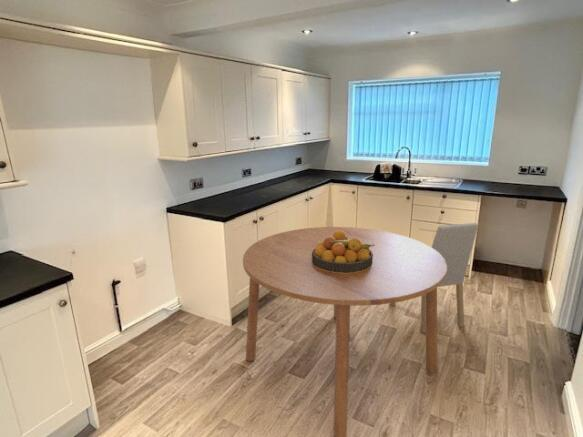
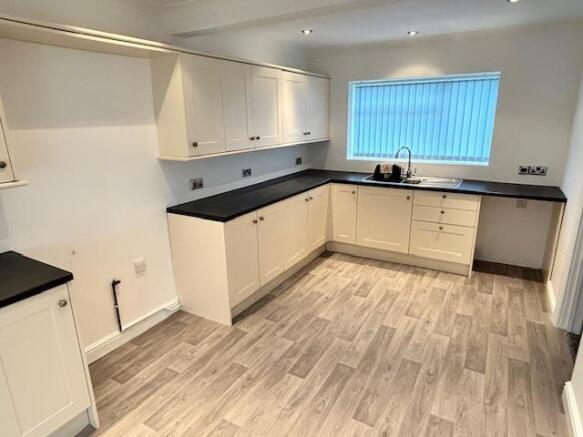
- dining table [242,226,447,437]
- dining chair [389,222,479,334]
- fruit bowl [312,231,375,273]
